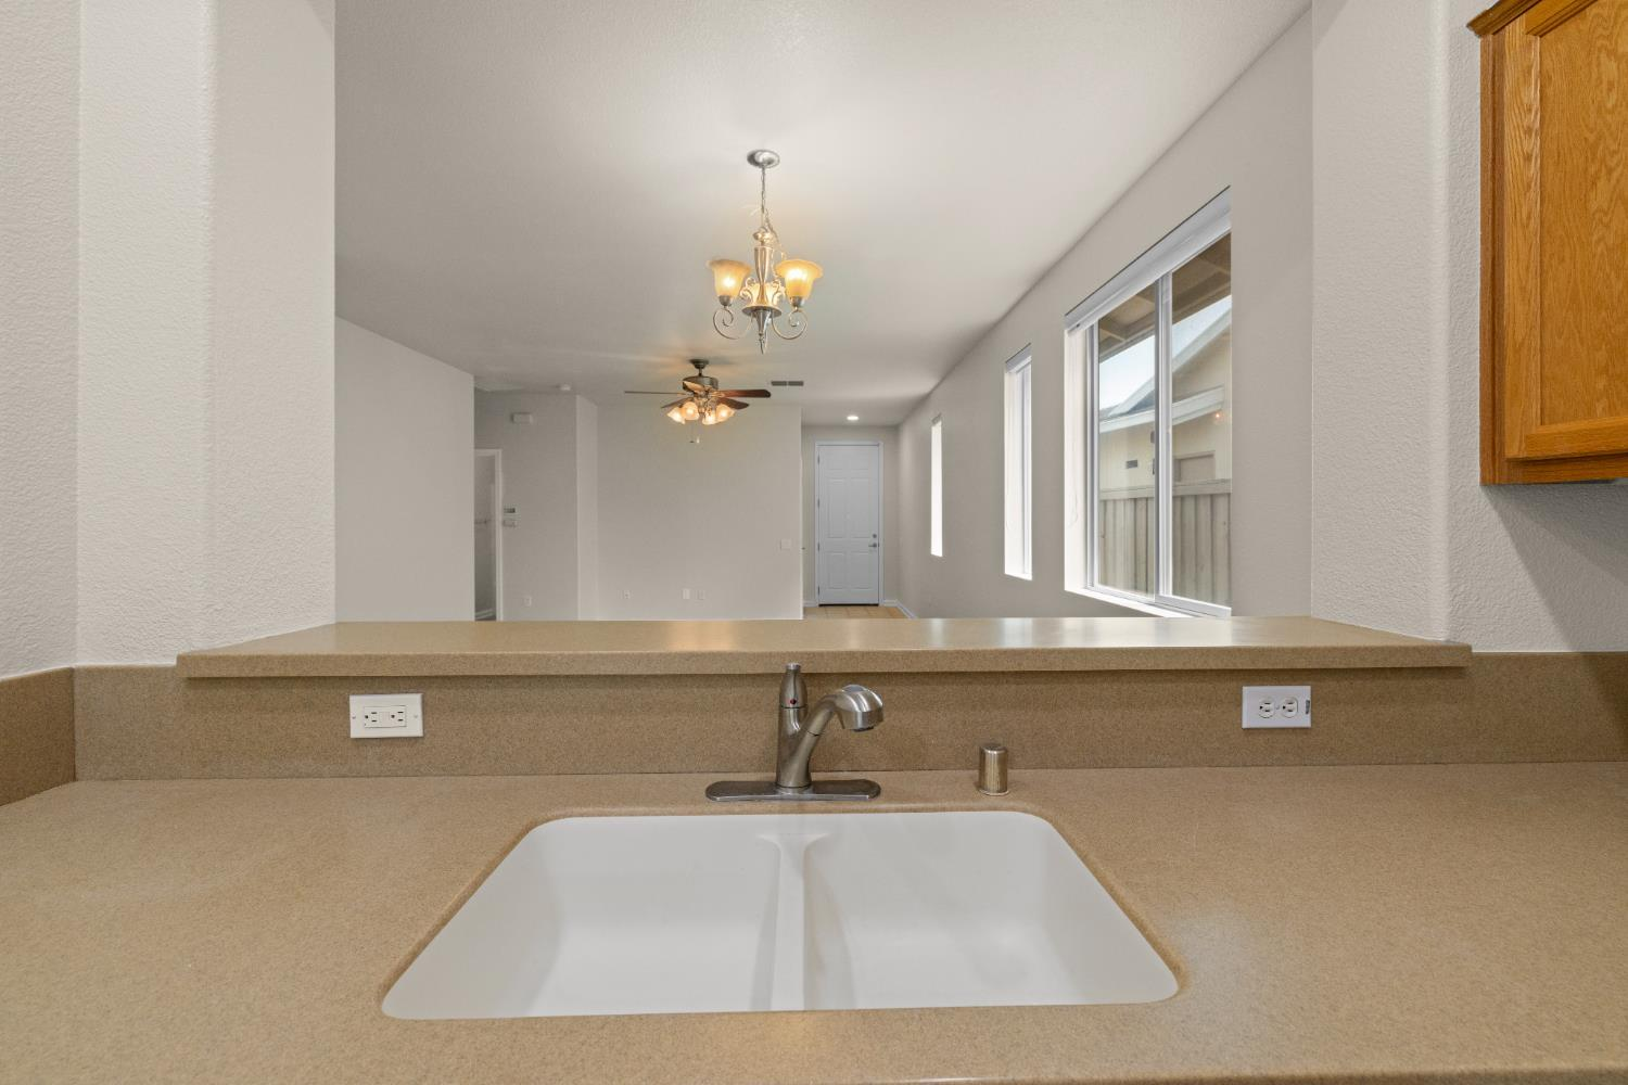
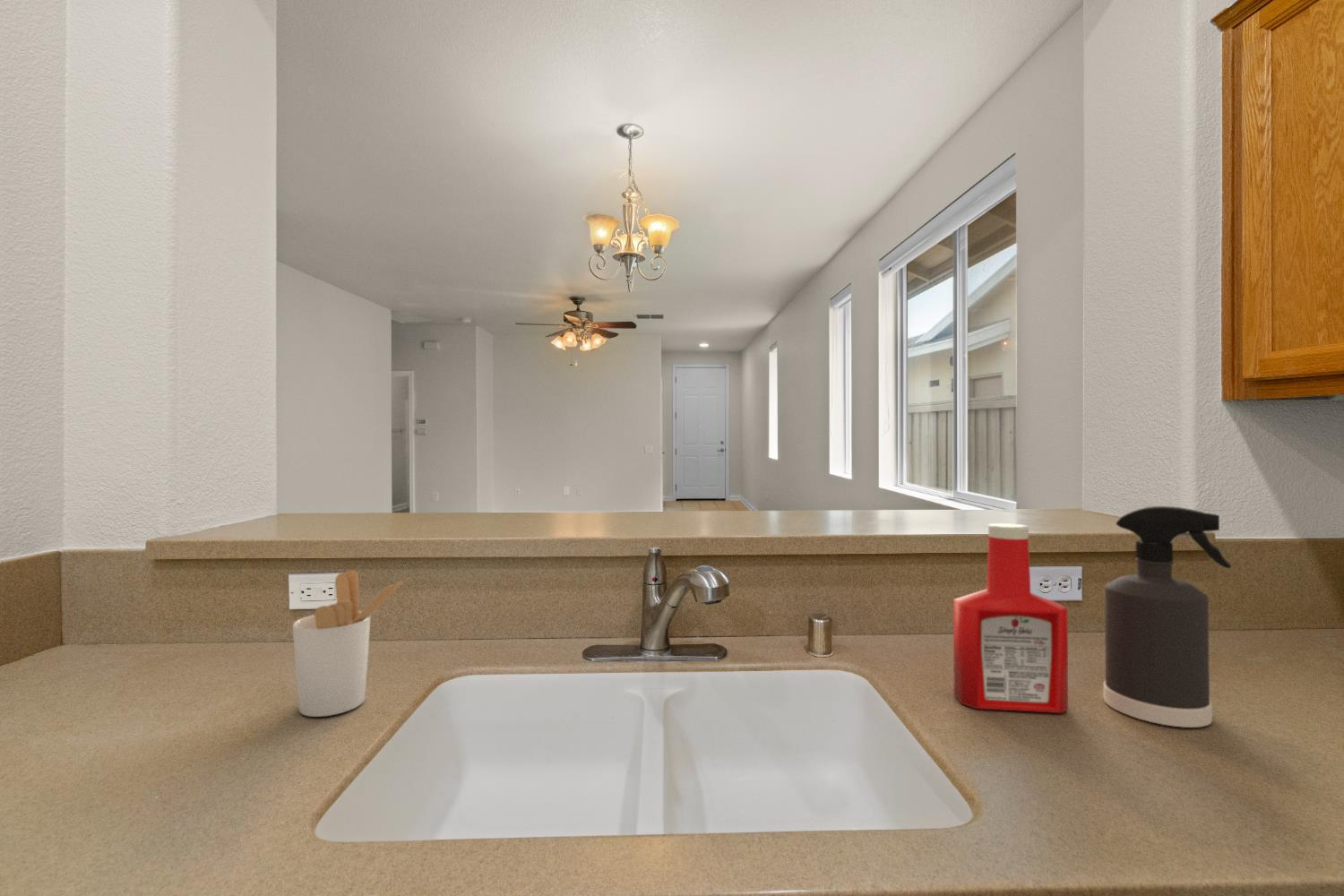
+ utensil holder [292,569,409,718]
+ spray bottle [1102,505,1232,728]
+ soap bottle [952,522,1069,714]
